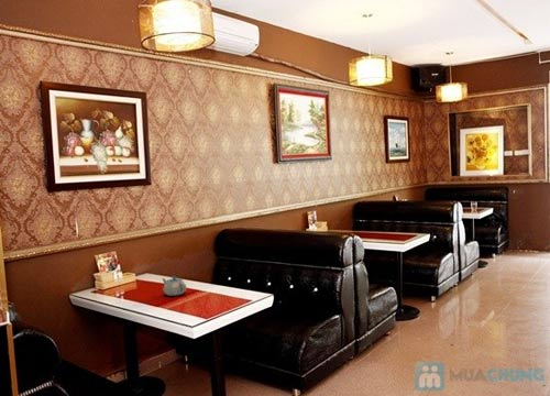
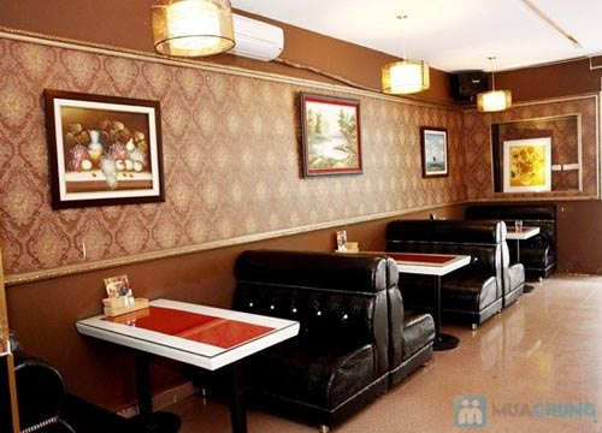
- chinaware [161,275,187,297]
